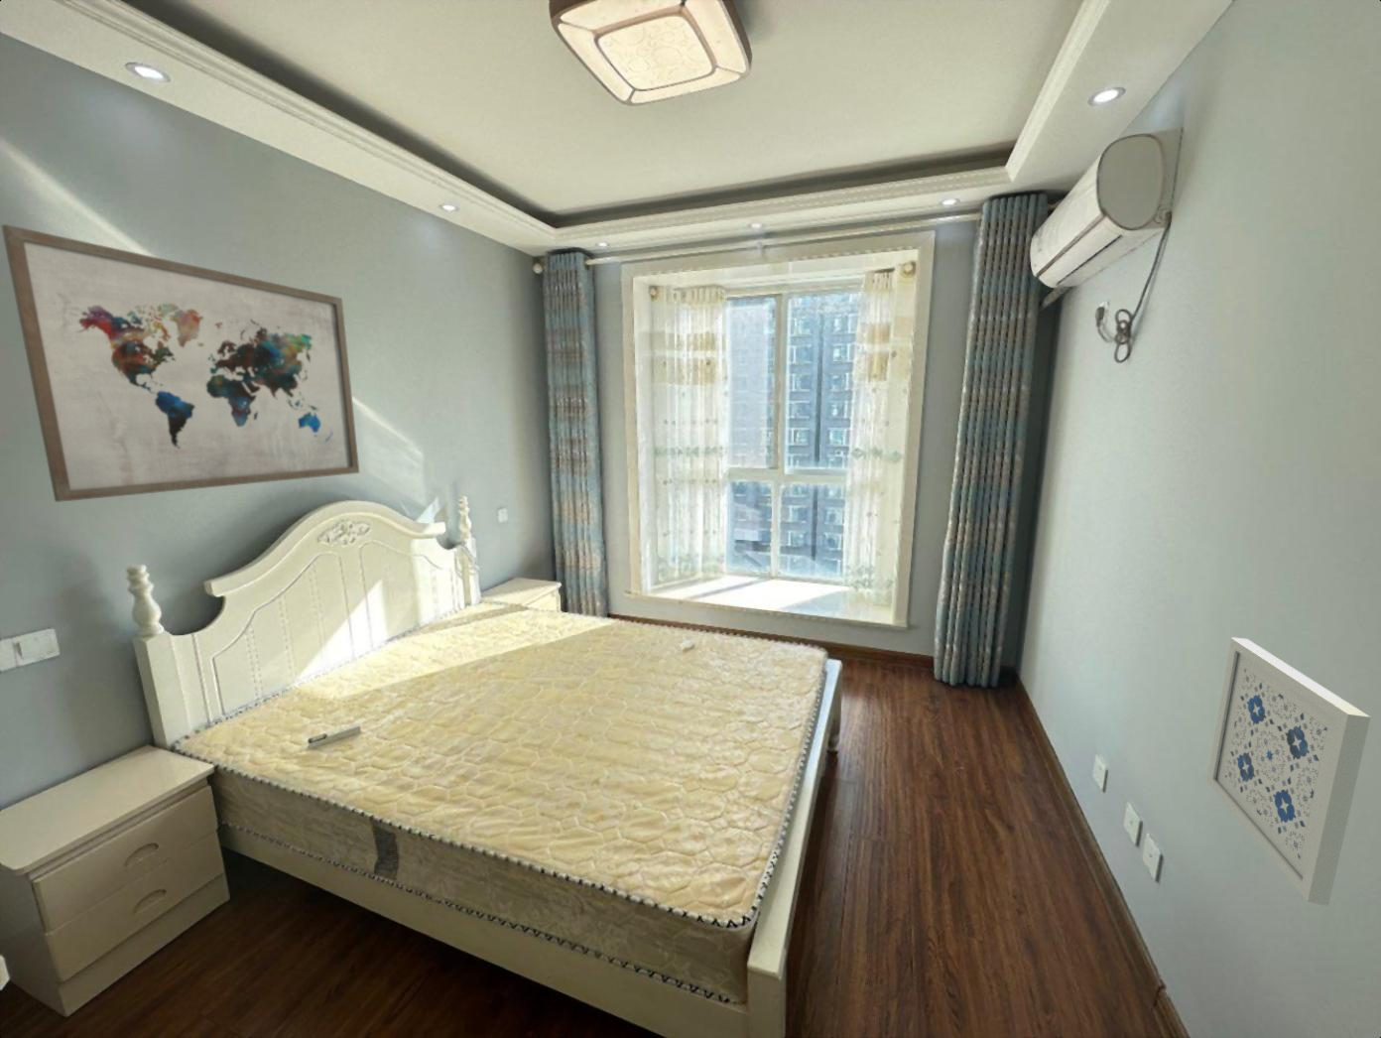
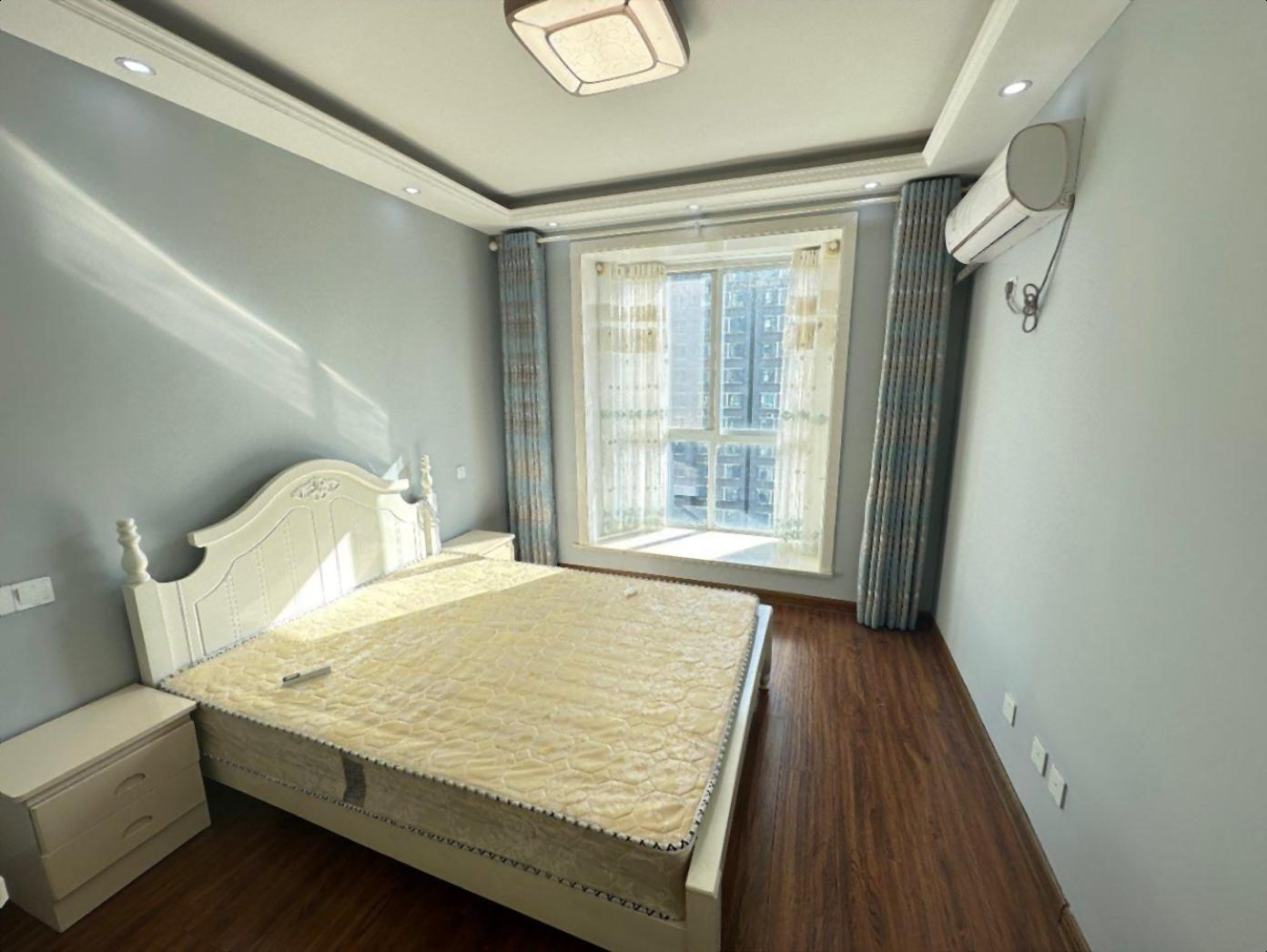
- wall art [0,224,360,503]
- wall art [1206,636,1372,907]
